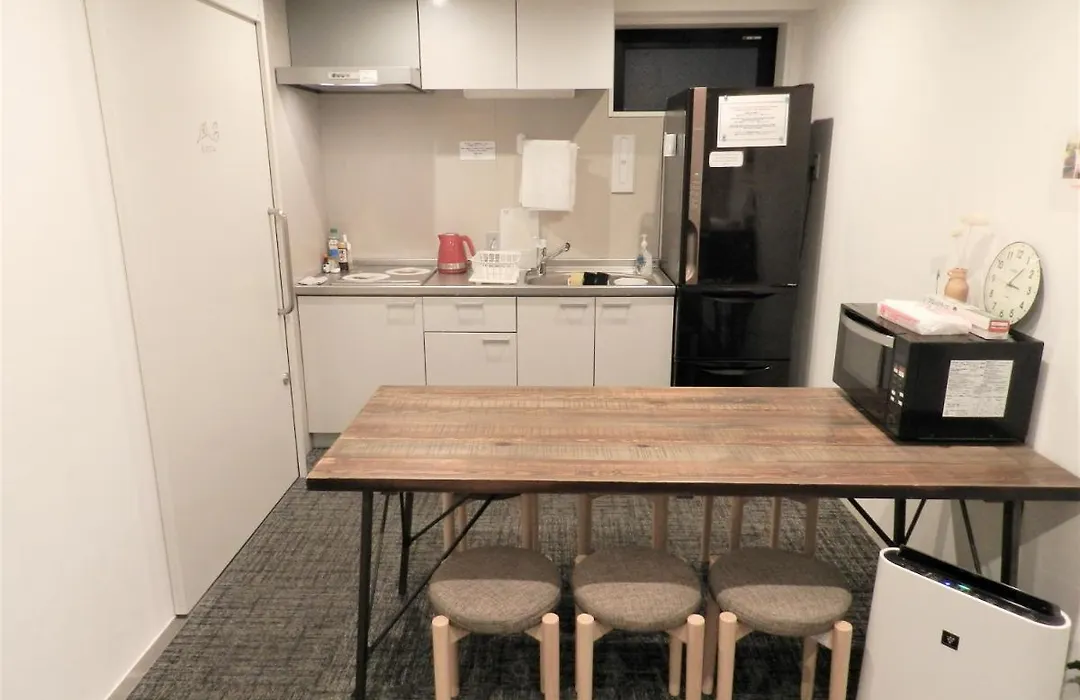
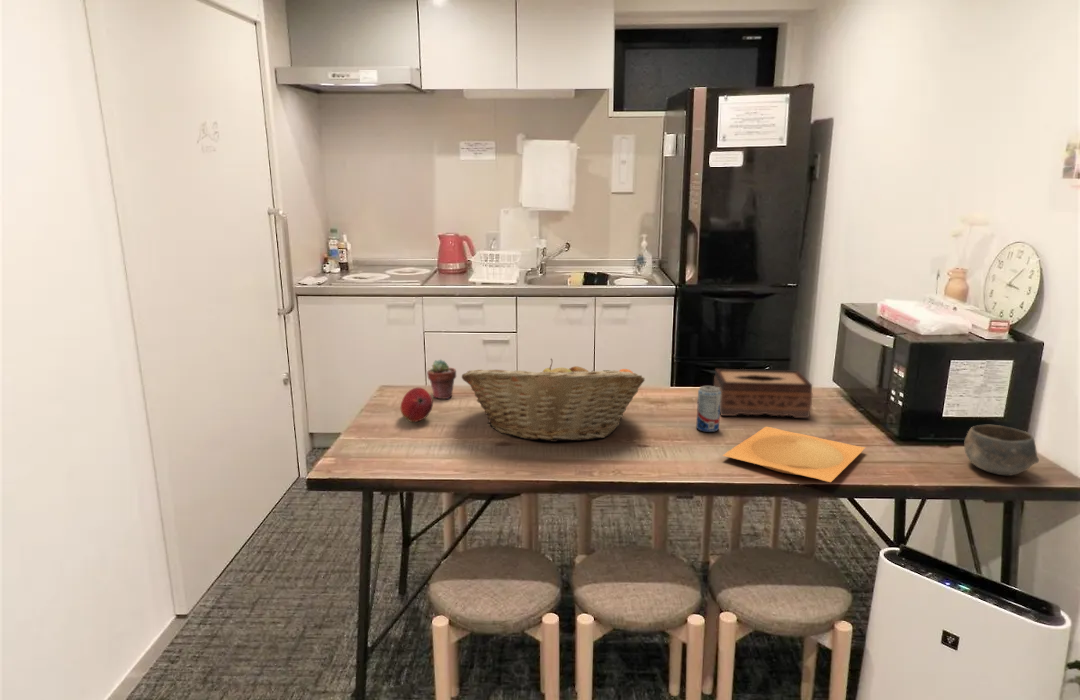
+ fruit basket [461,357,646,443]
+ potted succulent [426,358,457,400]
+ beverage can [695,385,721,433]
+ fruit [400,387,434,423]
+ bowl [963,424,1040,476]
+ tissue box [713,368,814,419]
+ plate [721,426,867,483]
